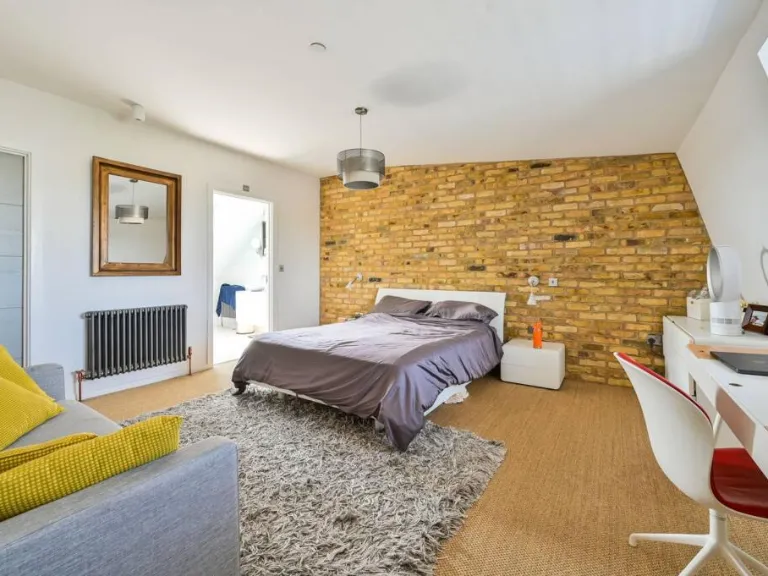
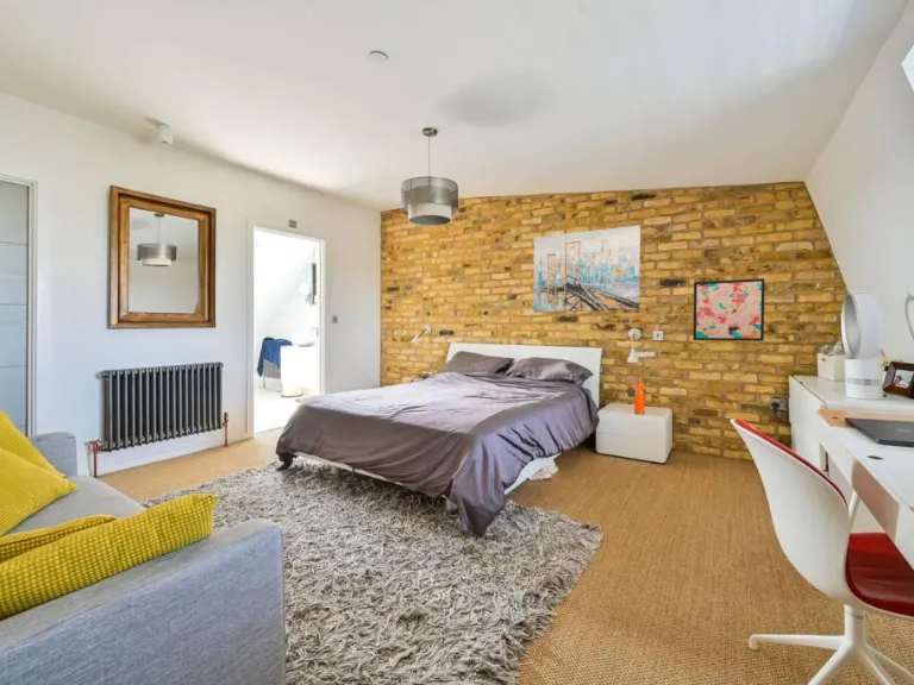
+ wall art [532,225,641,314]
+ wall art [691,277,765,342]
